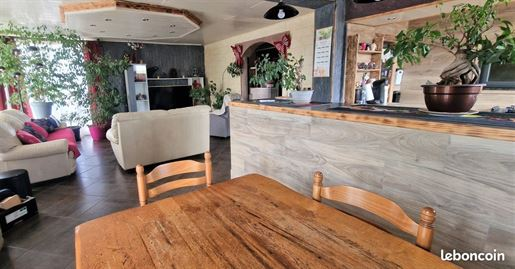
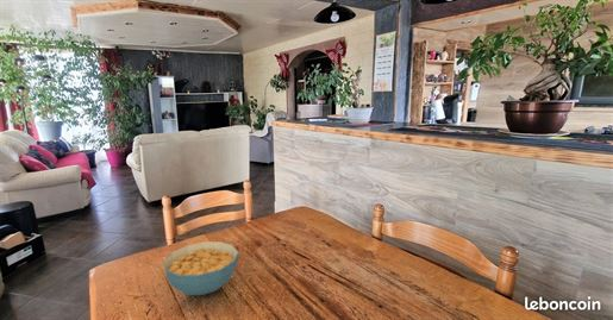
+ cereal bowl [162,240,239,296]
